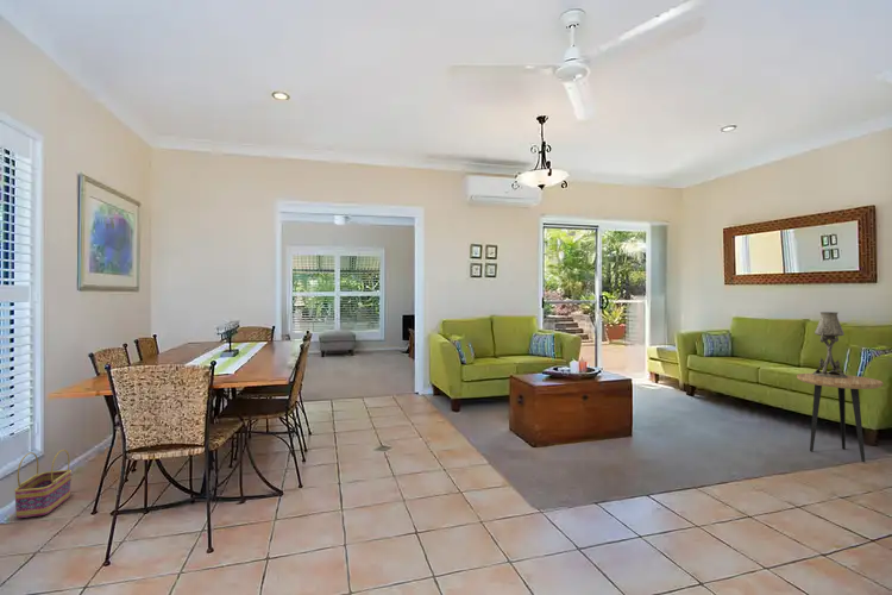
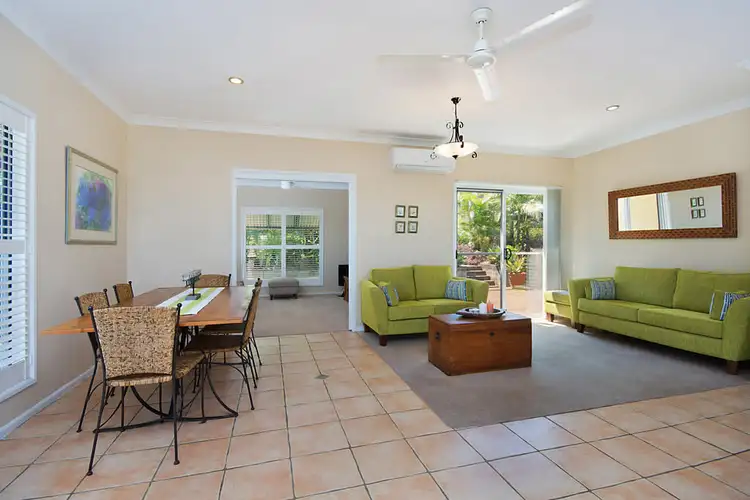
- table lamp [812,311,848,378]
- basket [13,449,73,519]
- side table [796,372,884,463]
